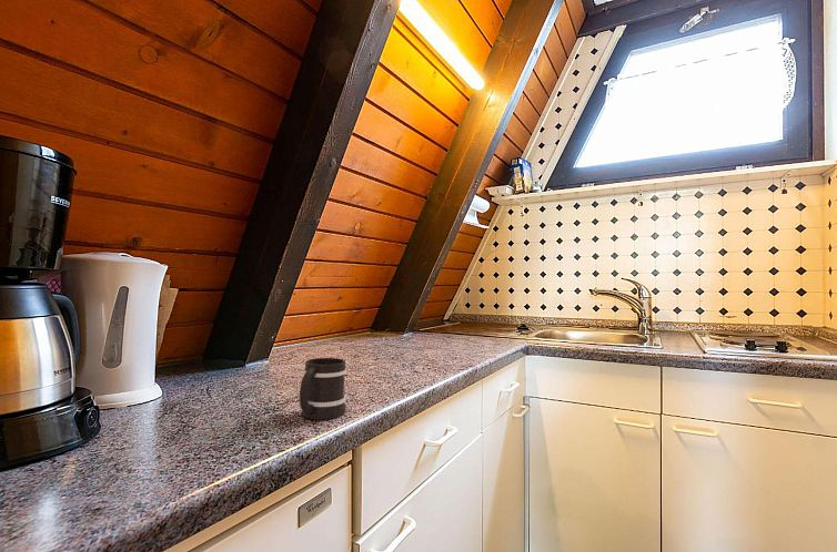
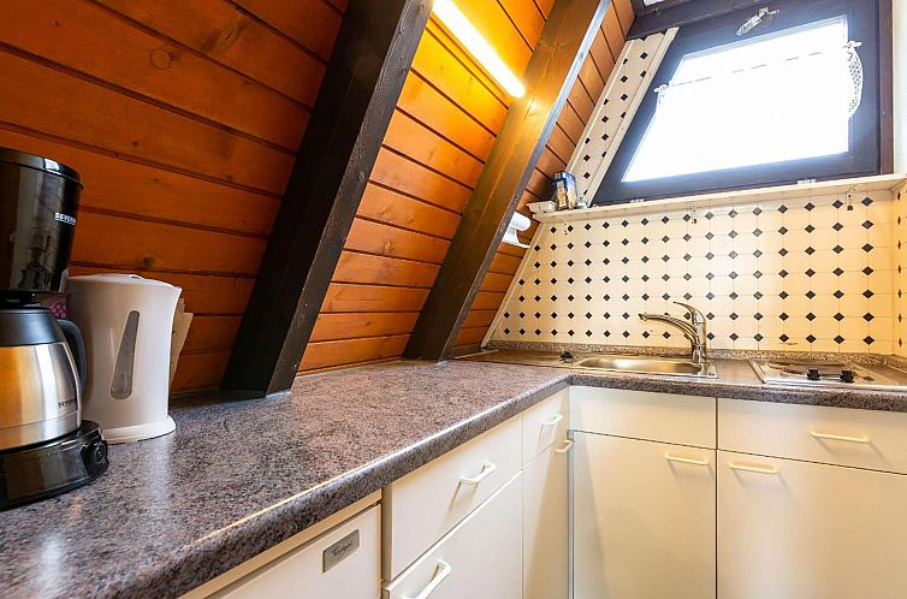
- mug [299,357,347,421]
